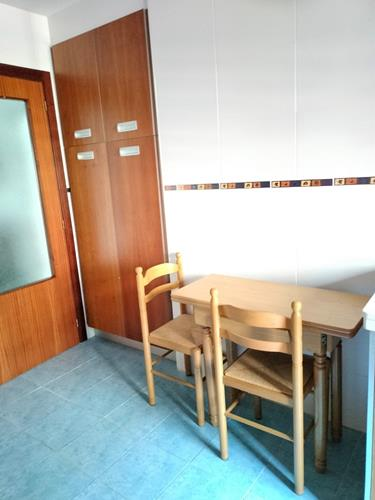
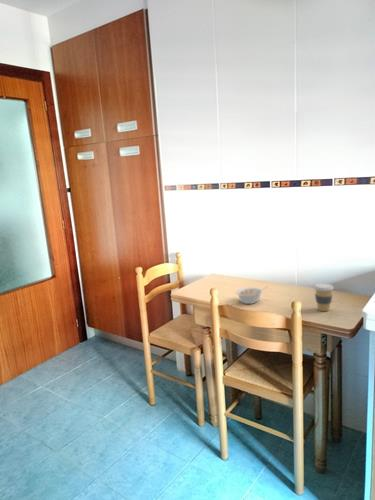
+ coffee cup [313,282,335,312]
+ legume [235,286,269,305]
